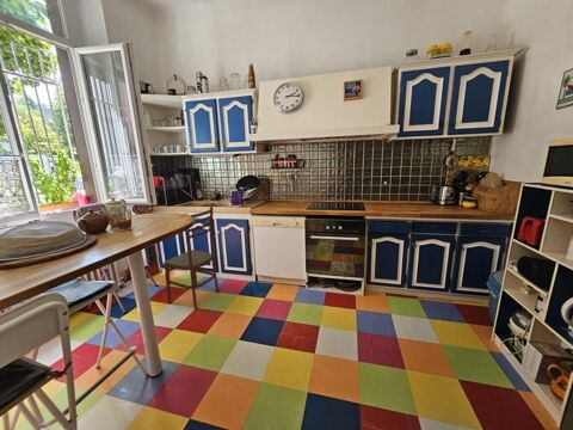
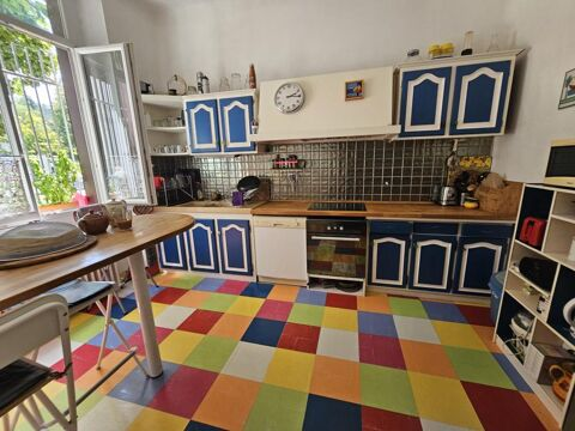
- dining chair [162,205,220,309]
